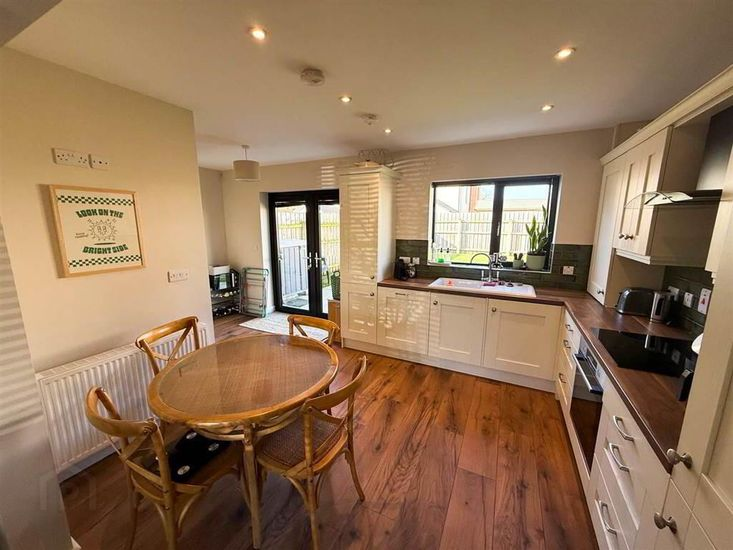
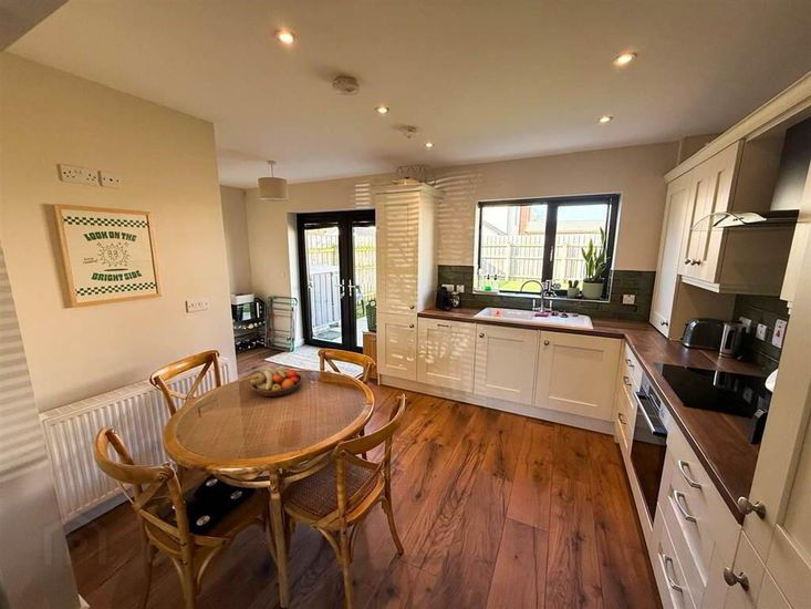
+ fruit bowl [248,367,303,398]
